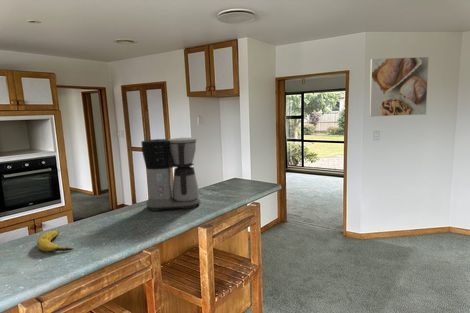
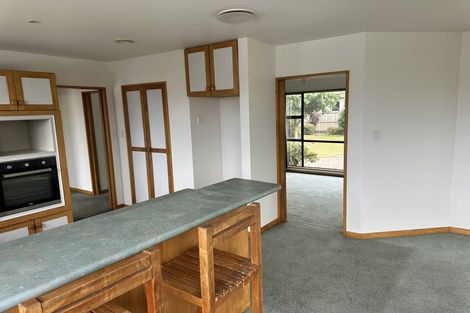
- coffee maker [140,137,201,212]
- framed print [368,56,430,117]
- banana [36,230,74,253]
